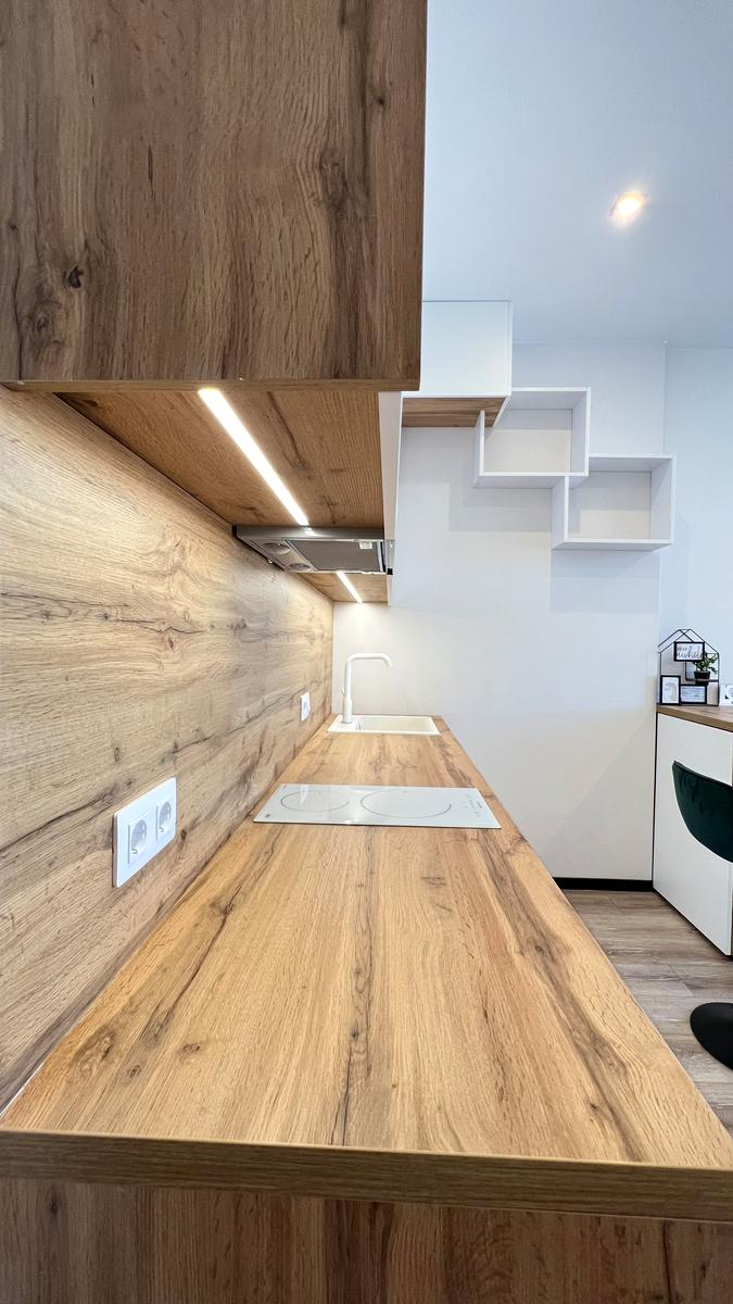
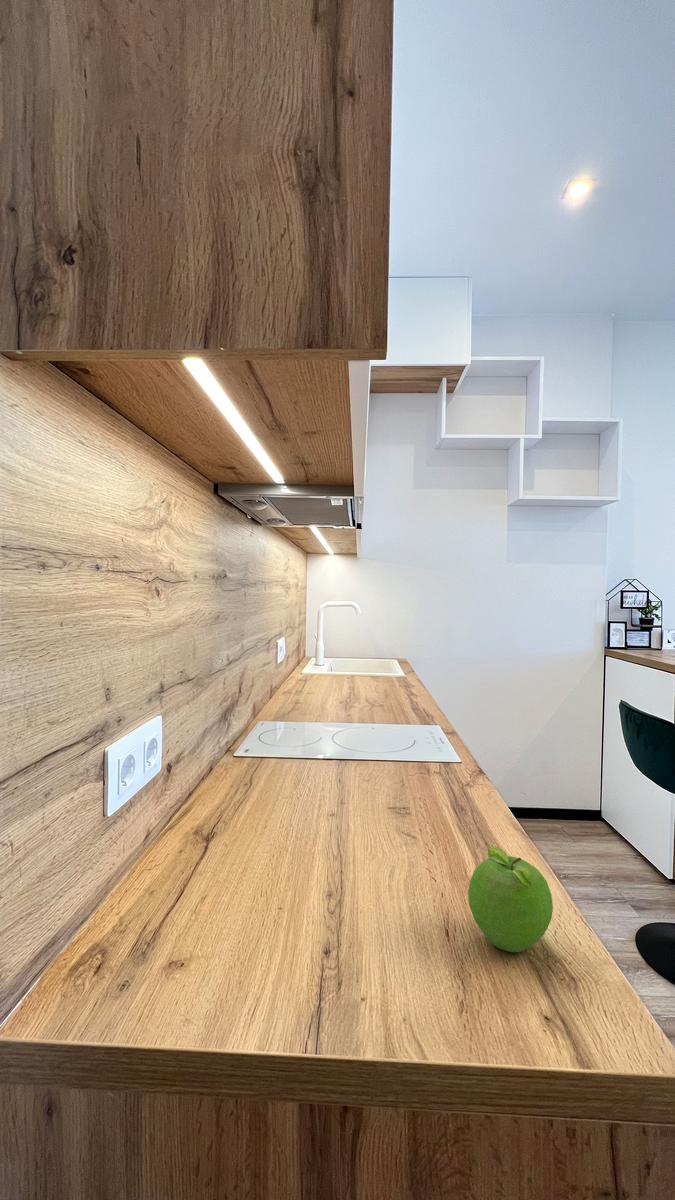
+ fruit [467,846,554,953]
